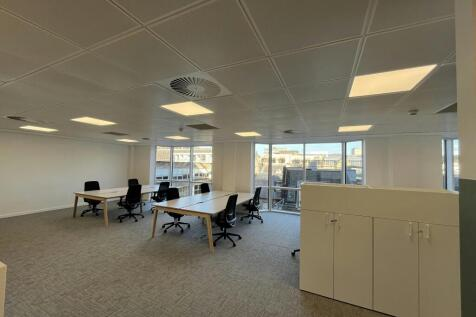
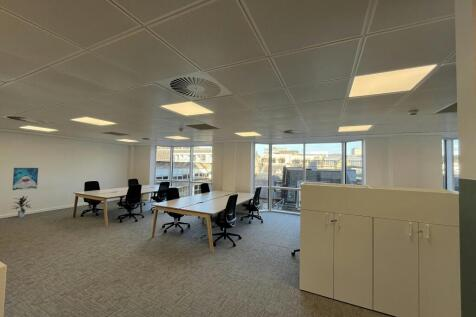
+ indoor plant [10,195,32,218]
+ wall art [12,167,39,191]
